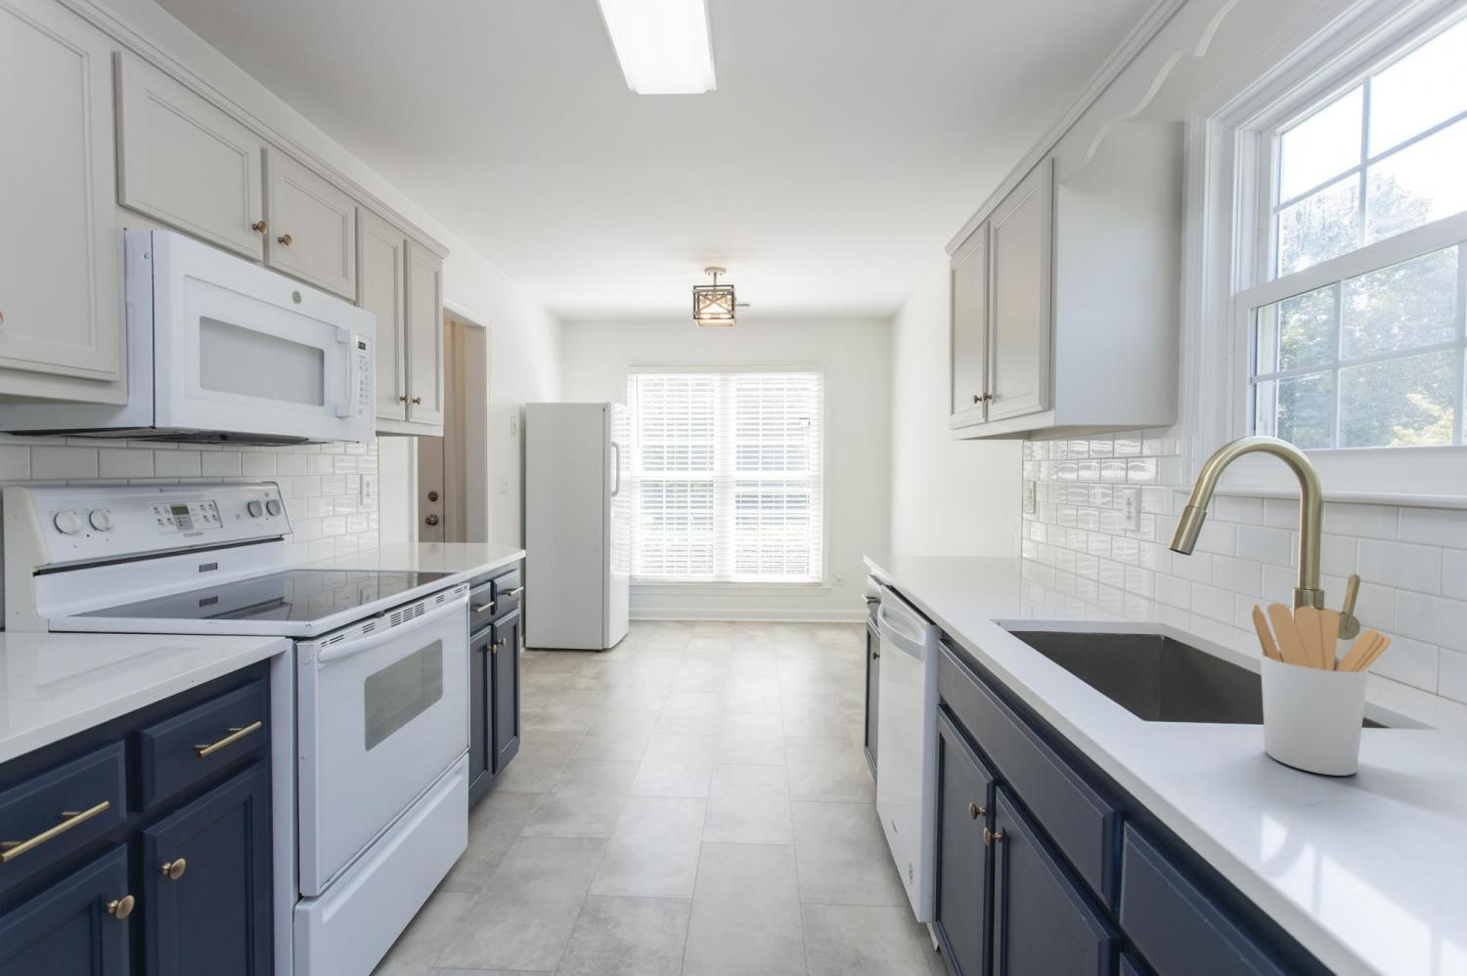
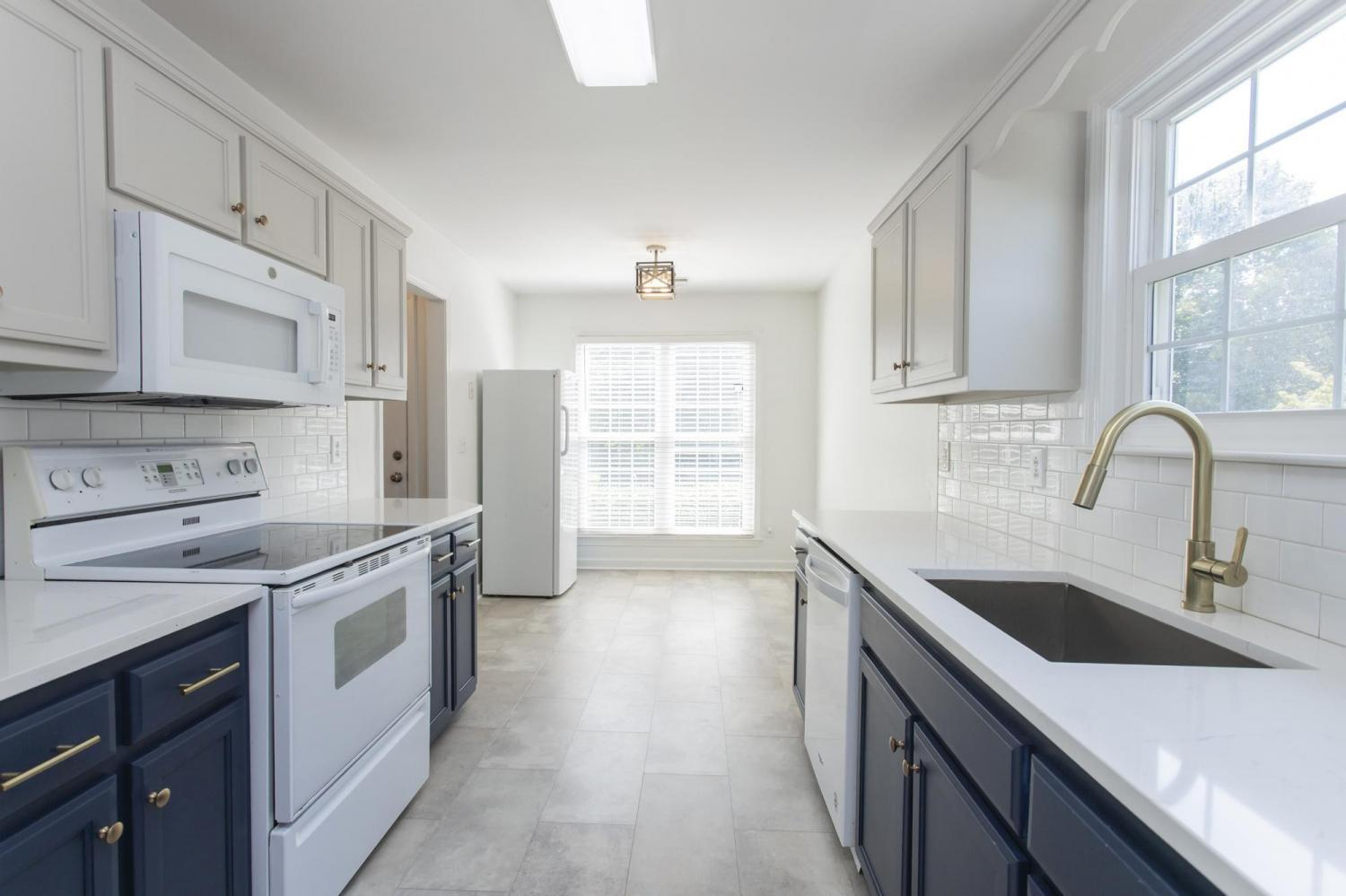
- utensil holder [1251,602,1392,777]
